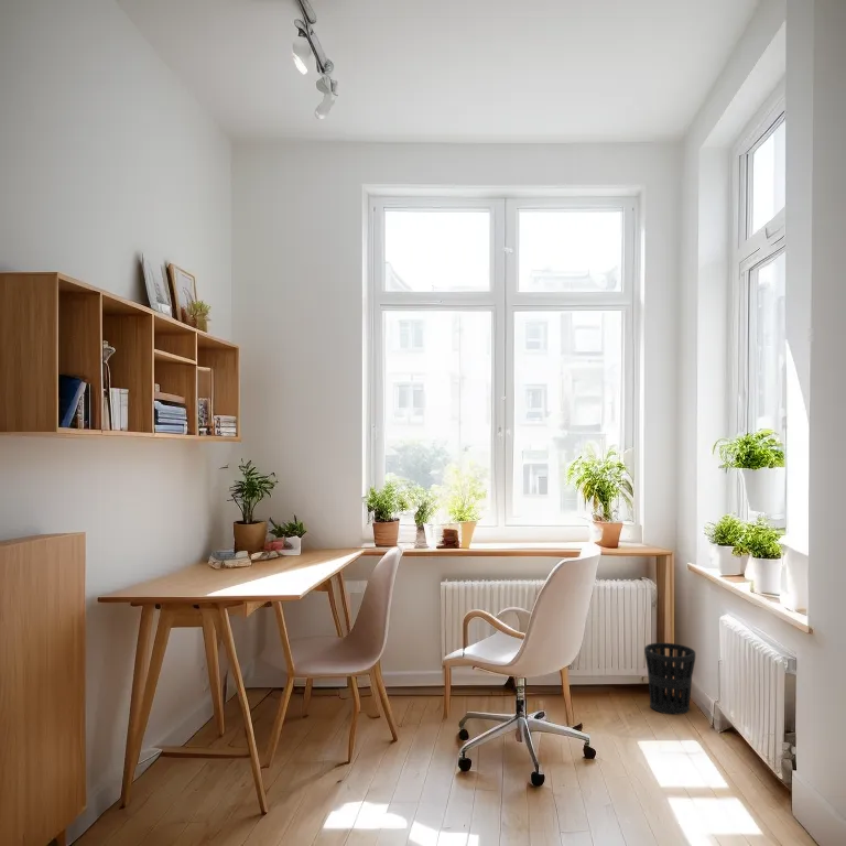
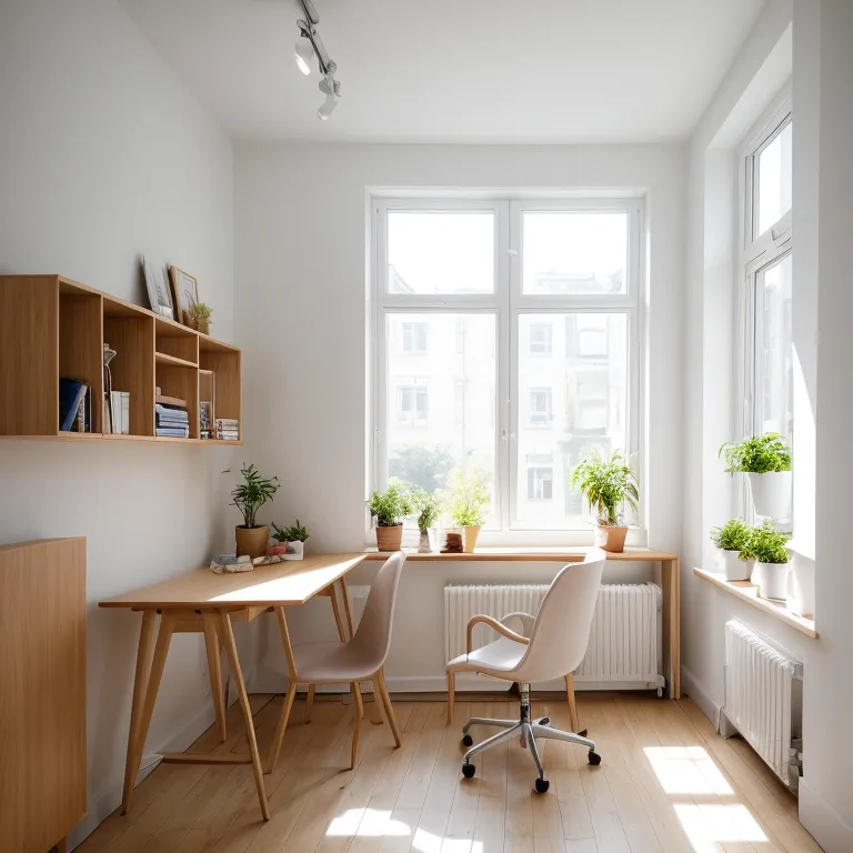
- wastebasket [643,642,696,715]
